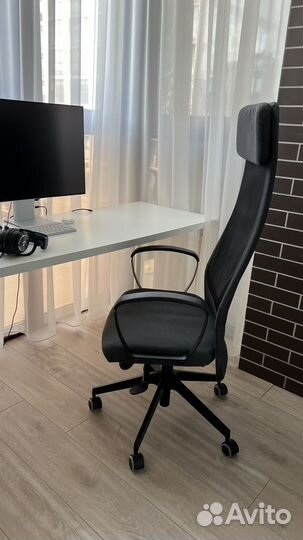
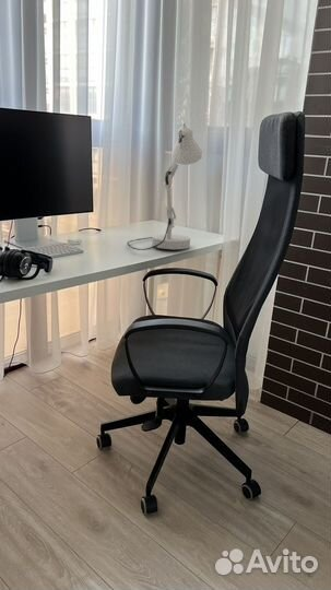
+ desk lamp [126,122,203,251]
